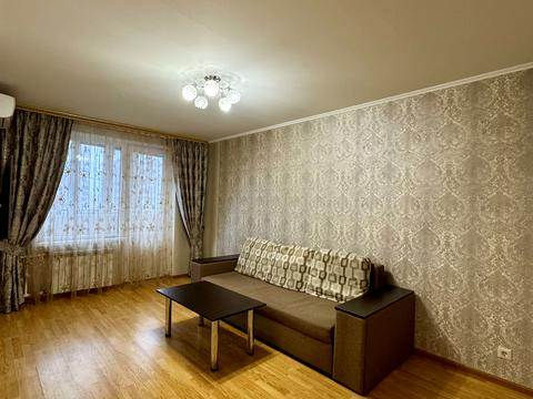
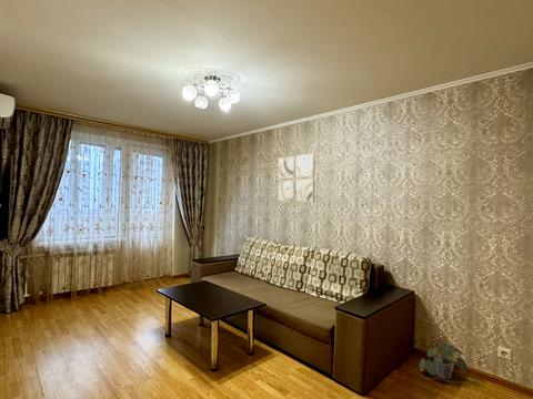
+ potted plant [419,340,469,380]
+ wall art [276,152,316,203]
